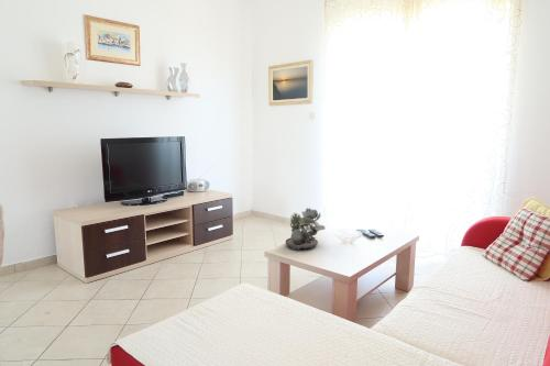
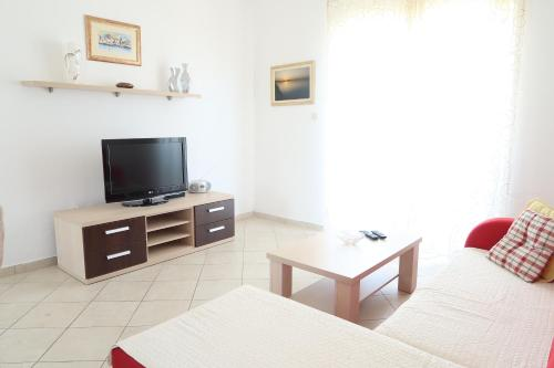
- succulent plant [285,207,327,251]
